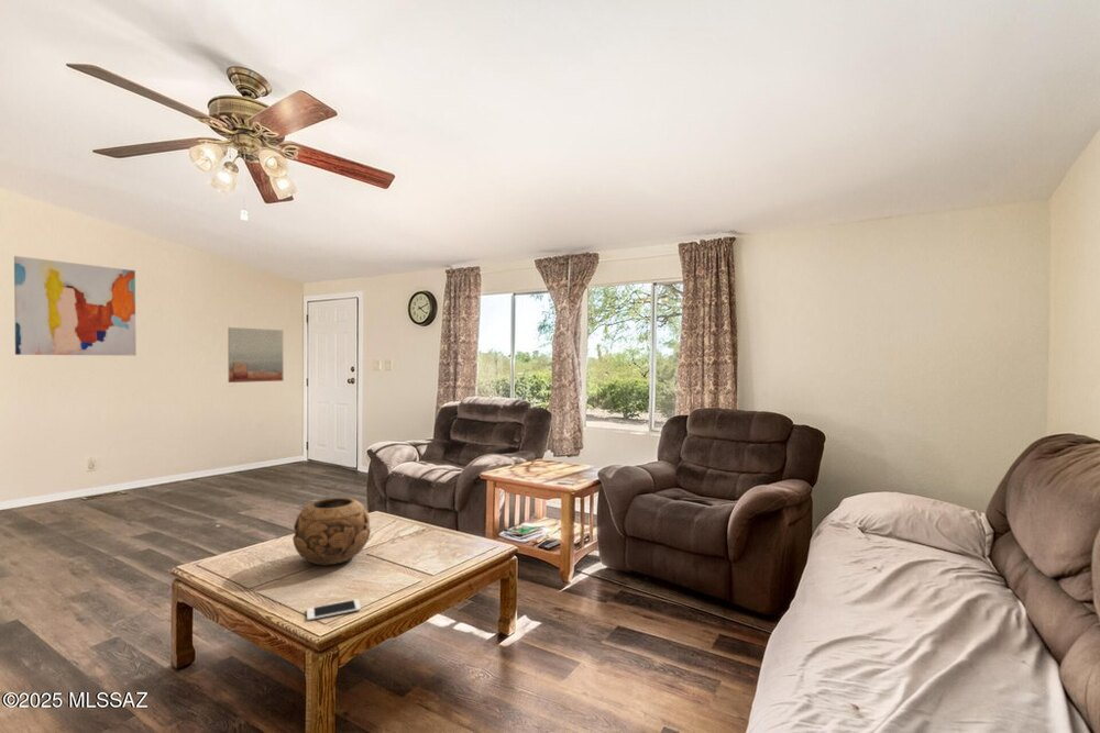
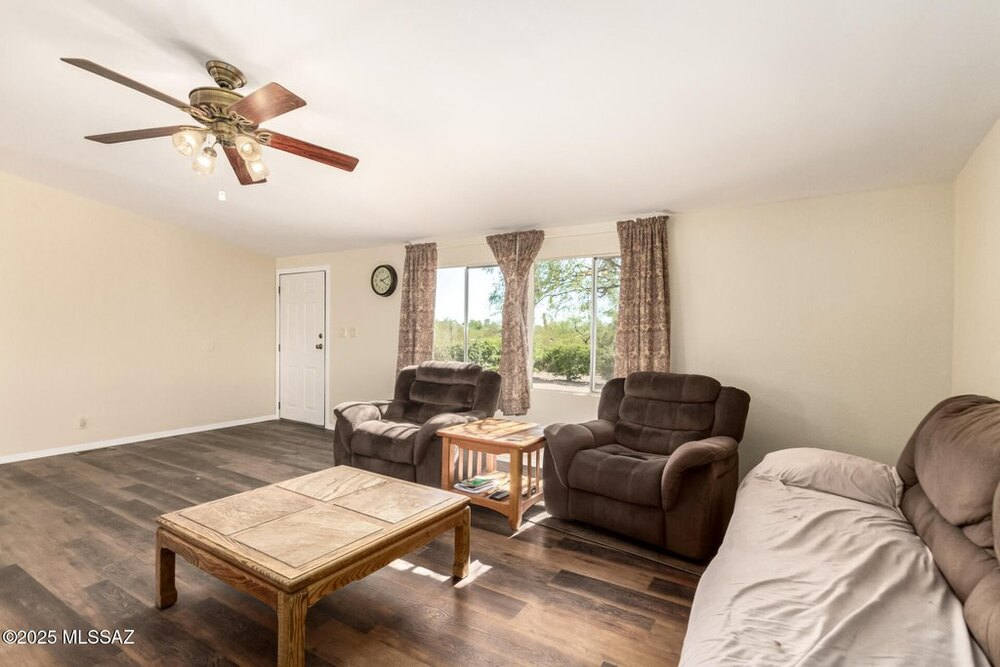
- decorative bowl [292,497,372,567]
- wall art [13,255,138,357]
- wall art [227,326,284,384]
- cell phone [306,598,362,622]
